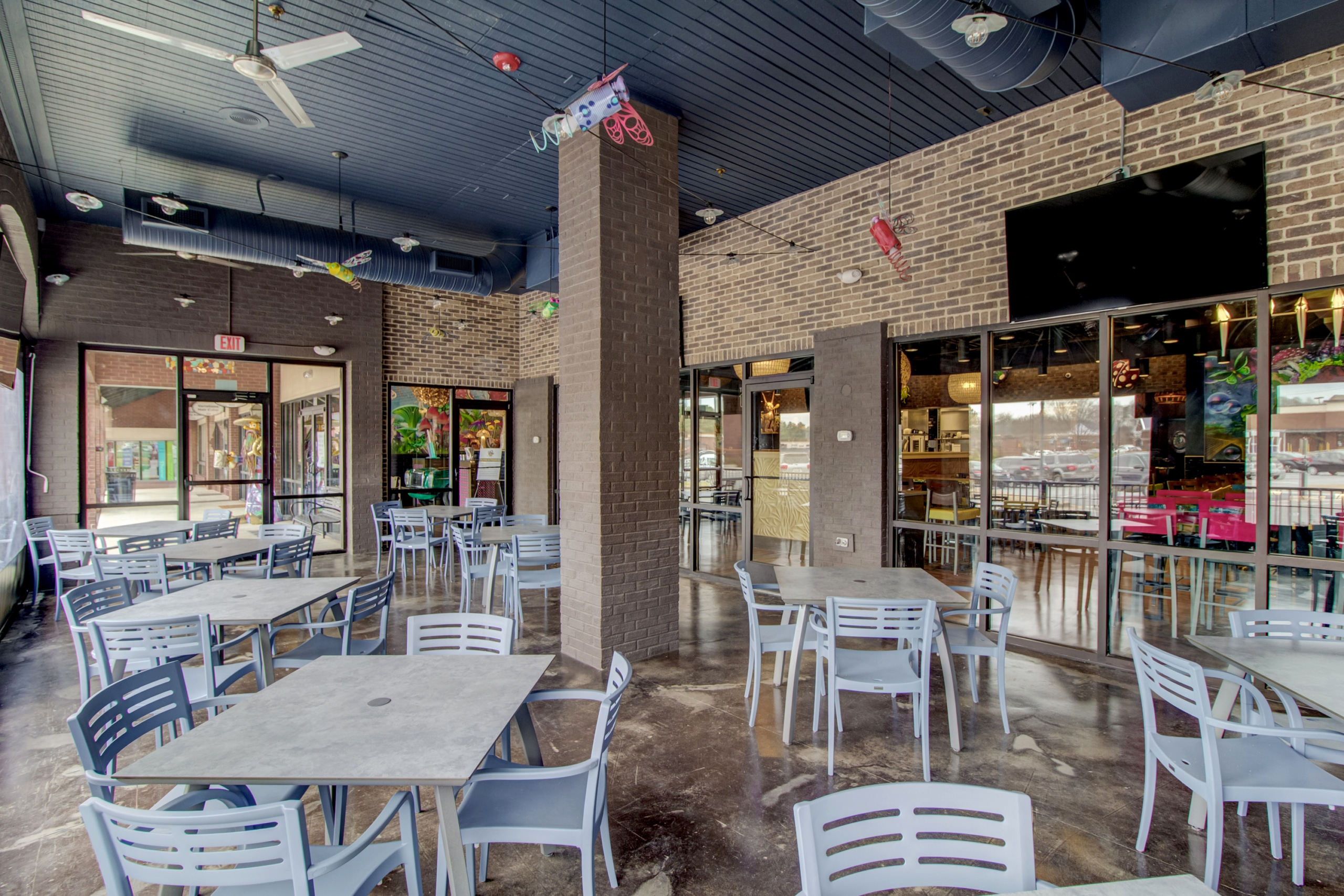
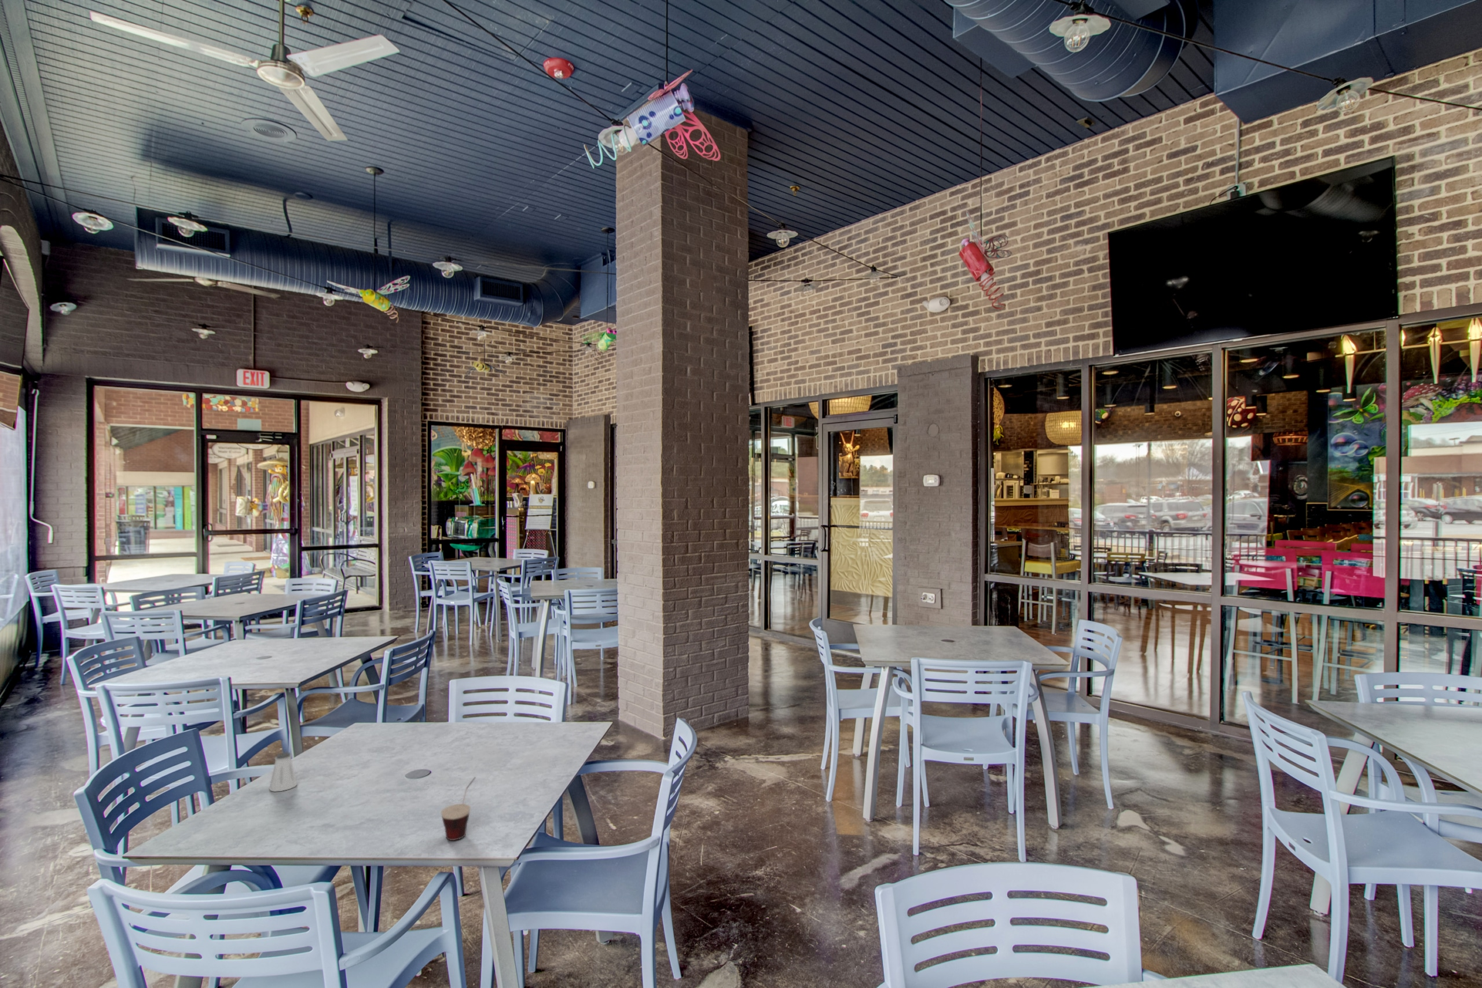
+ cup [441,776,476,841]
+ saltshaker [269,752,298,793]
